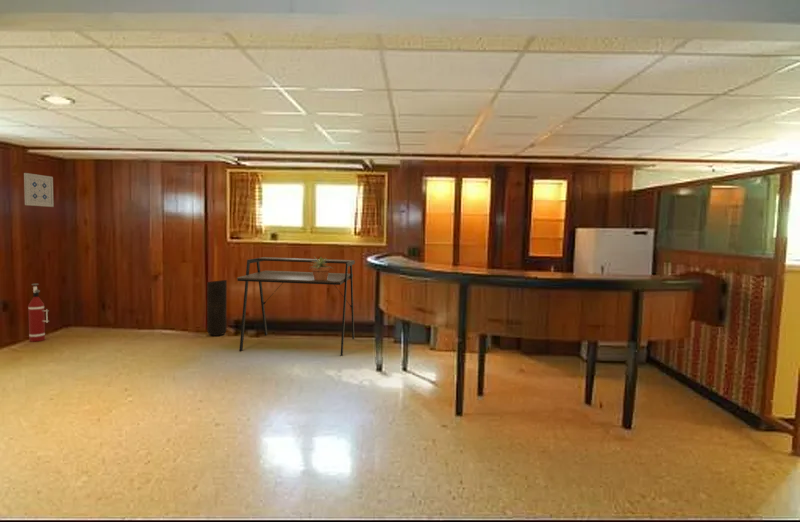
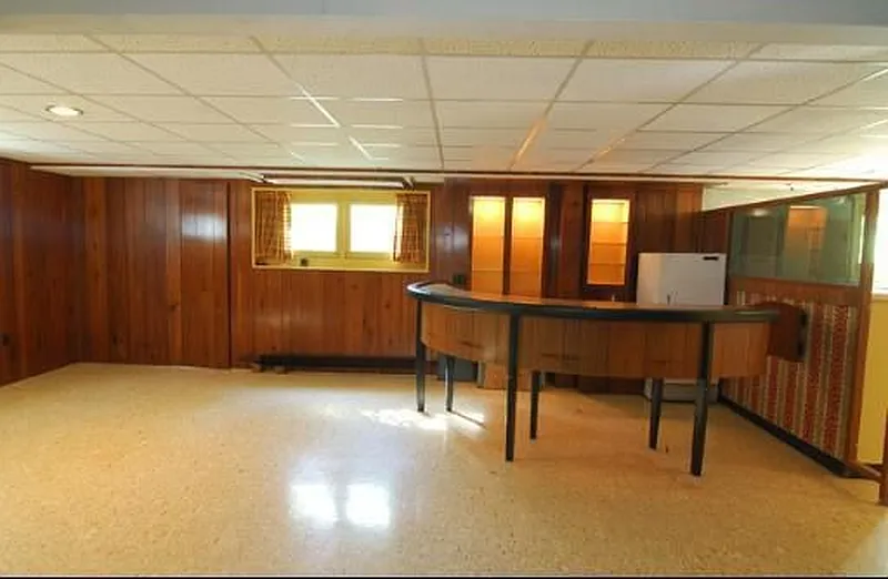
- trash can [206,279,228,337]
- potted plant [307,256,333,280]
- desk [236,256,356,357]
- wall art [23,172,55,208]
- fire extinguisher [27,283,50,343]
